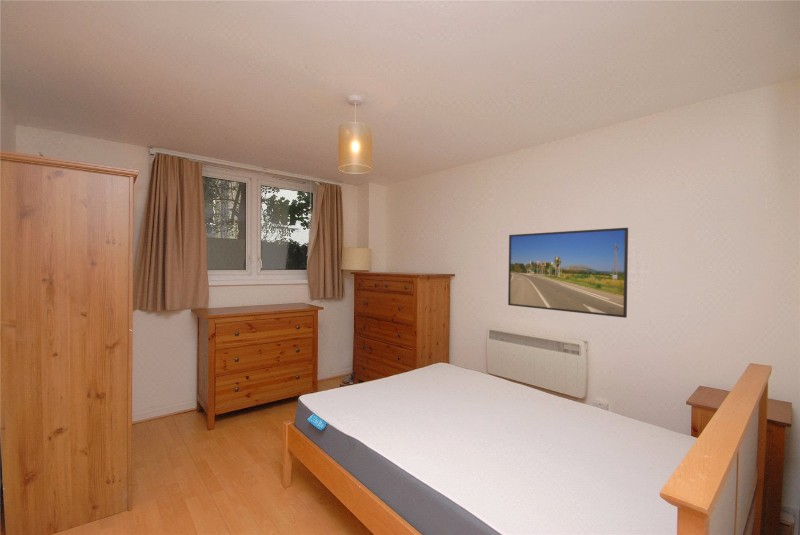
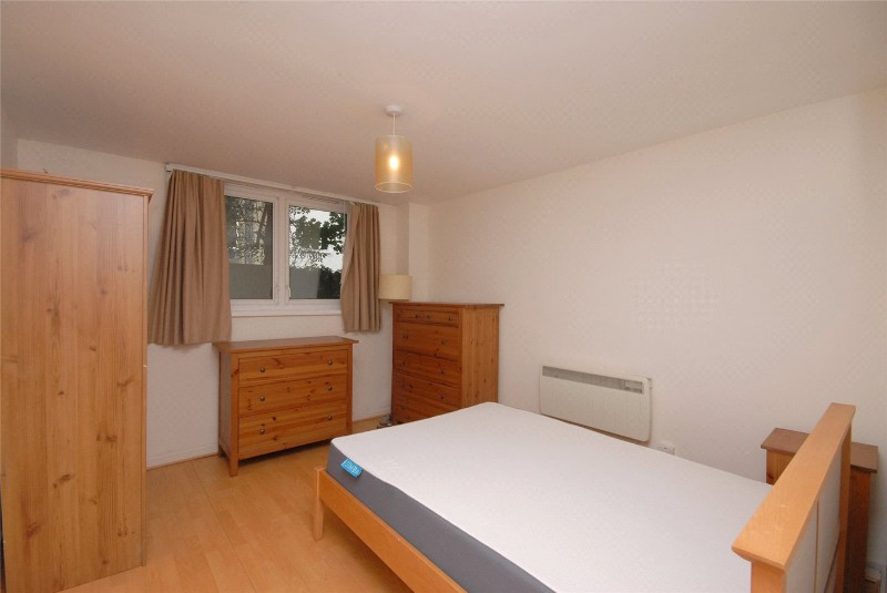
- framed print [507,227,629,319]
